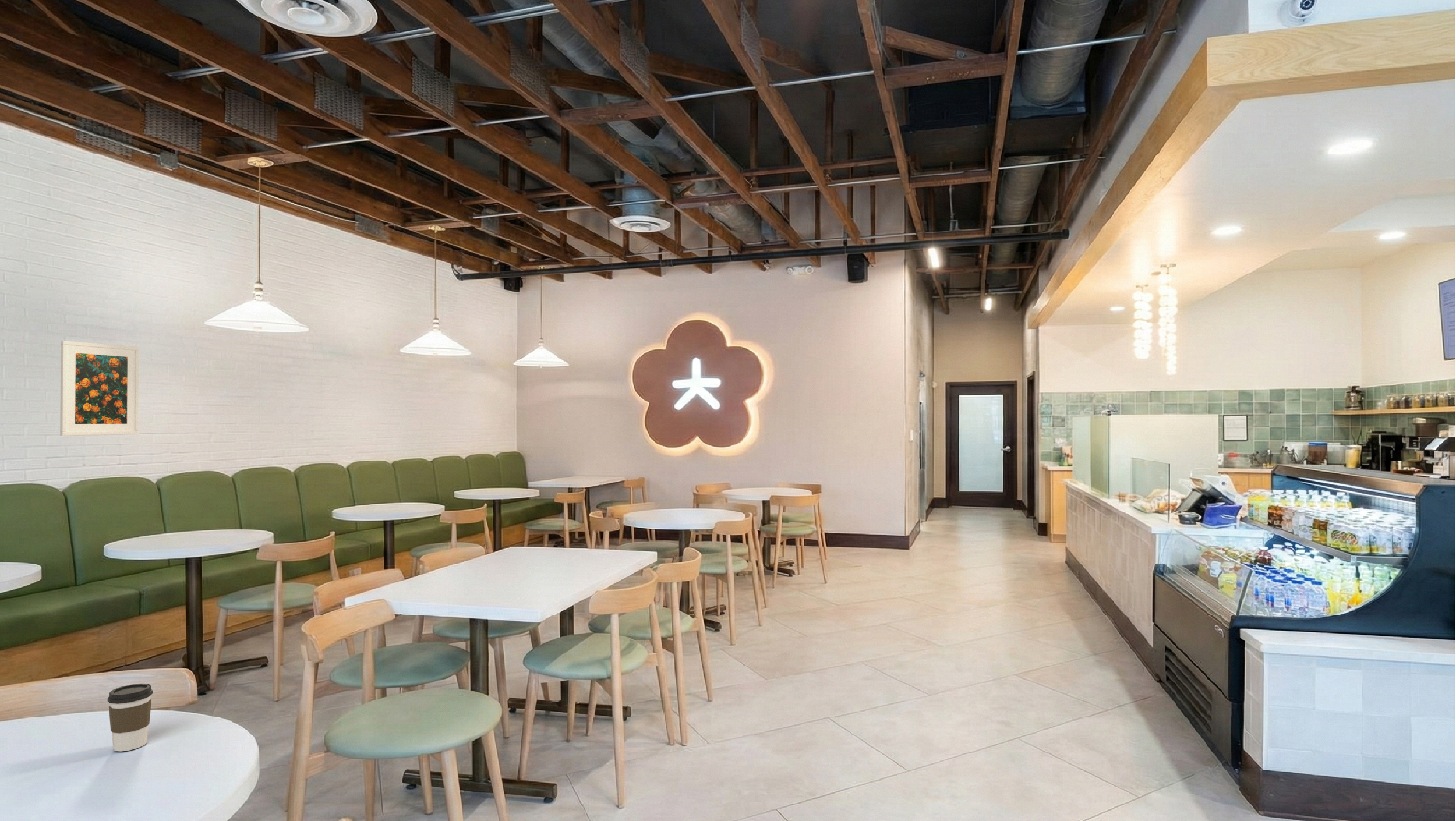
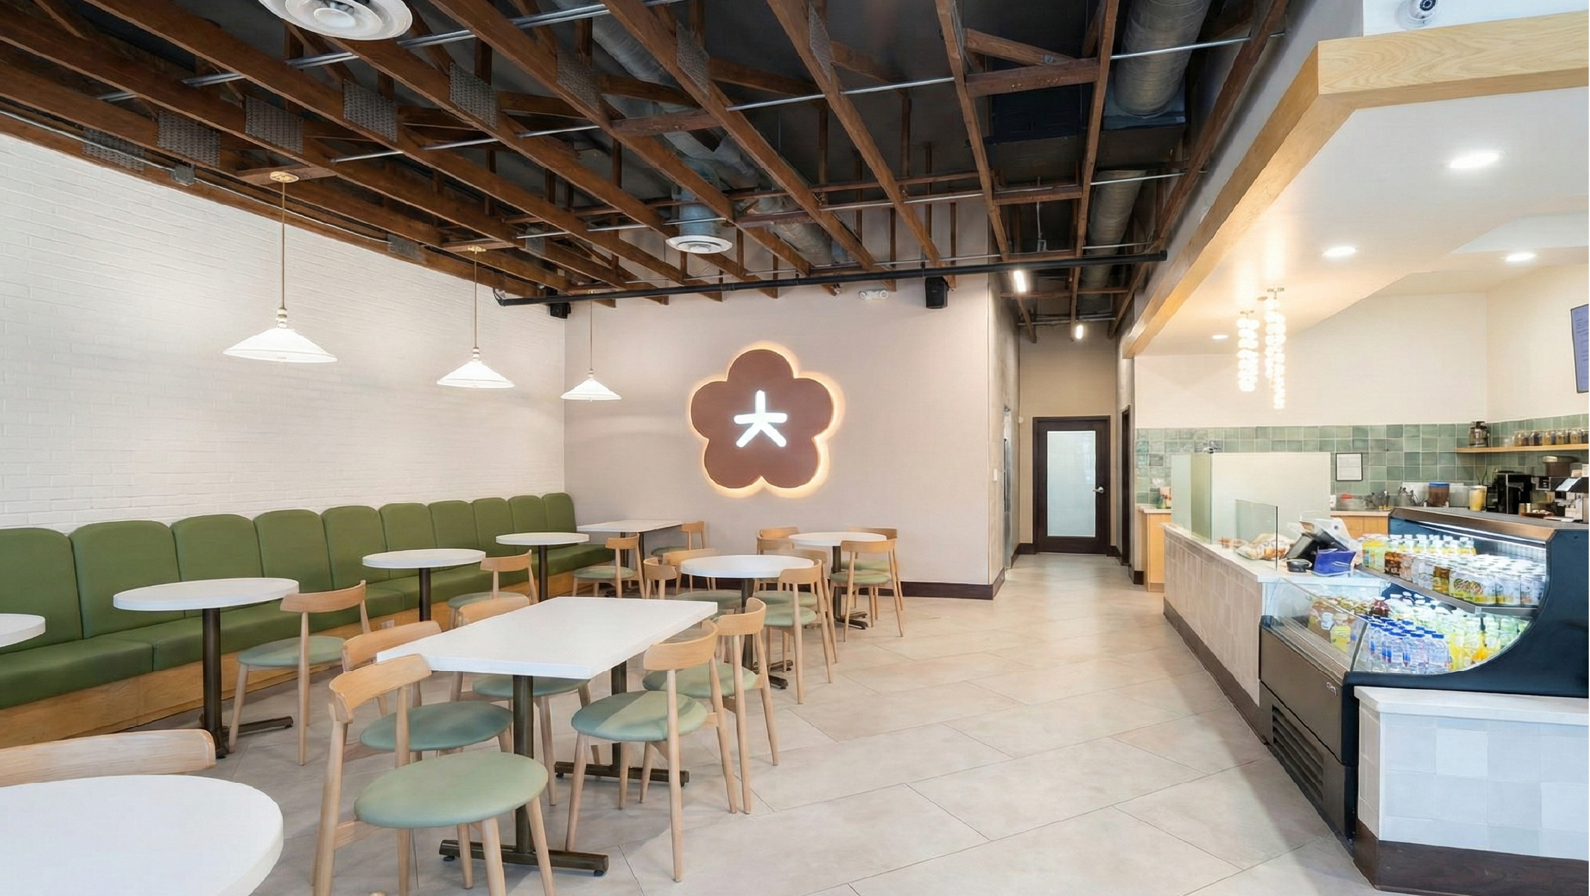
- coffee cup [107,683,153,752]
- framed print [59,340,140,436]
